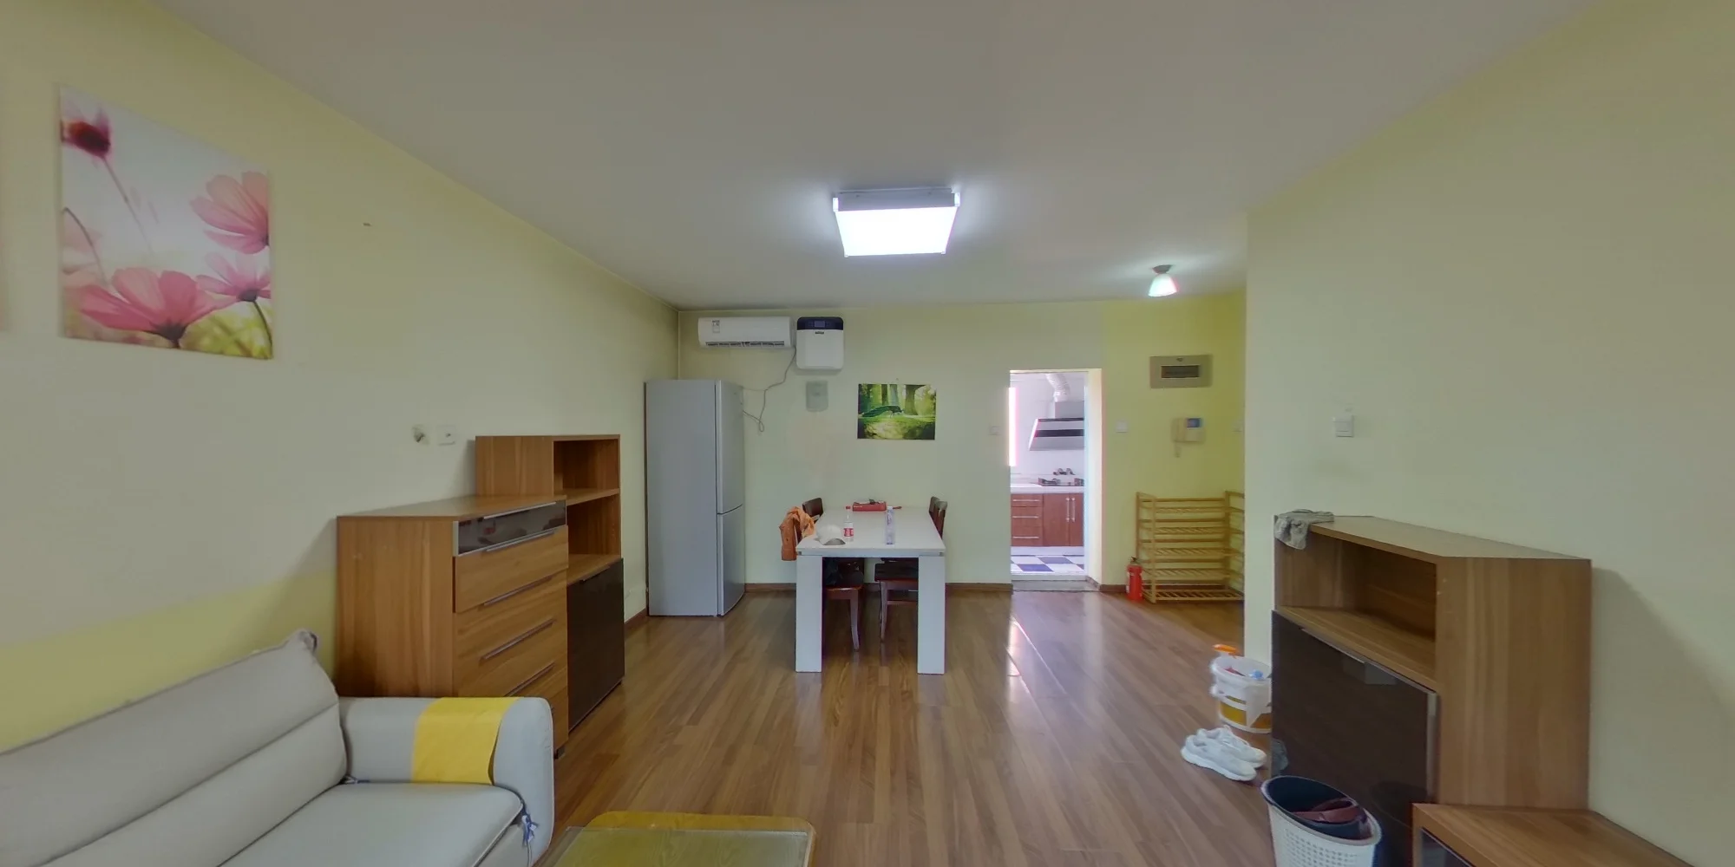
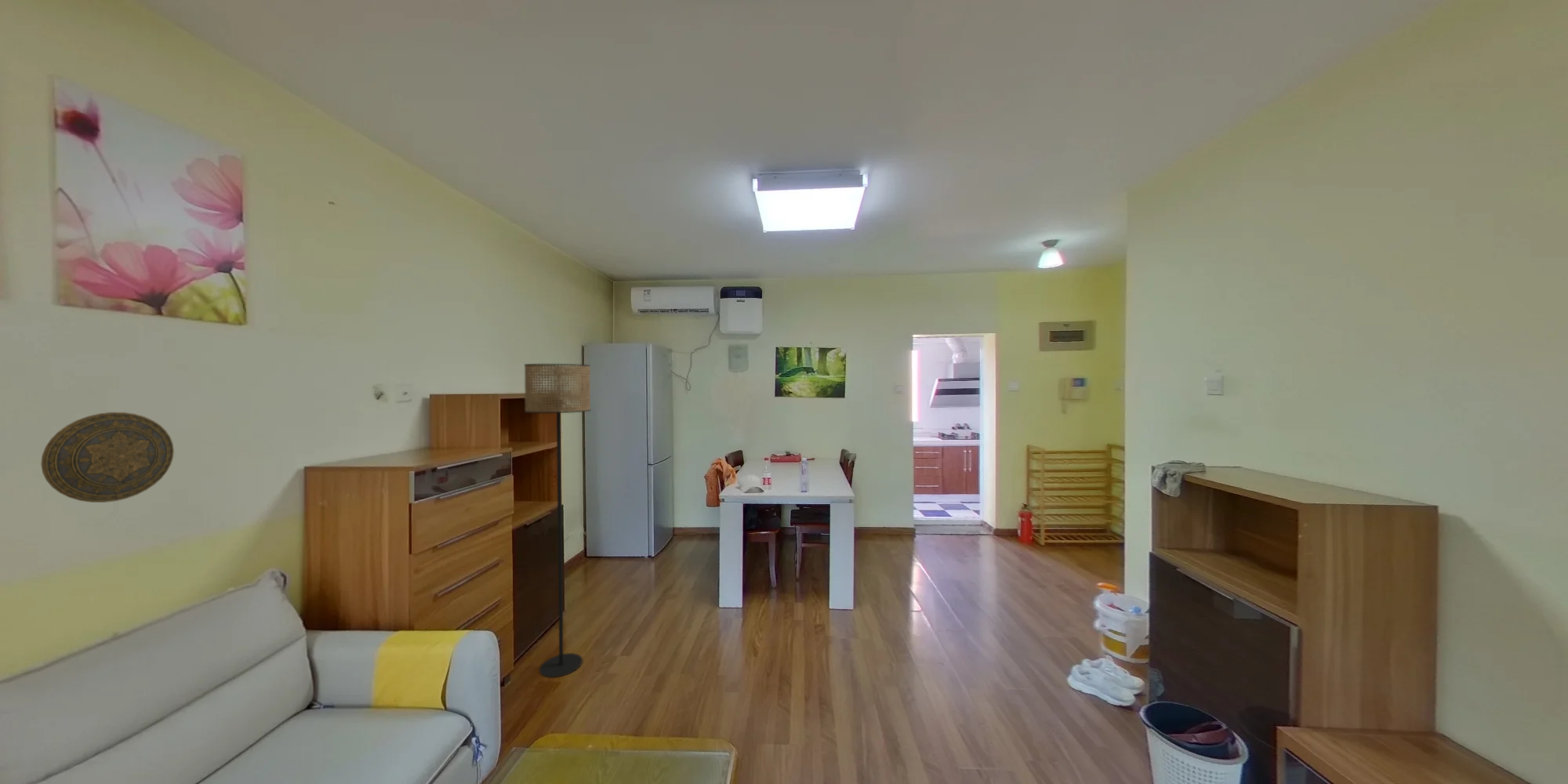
+ floor lamp [524,363,591,678]
+ decorative plate [40,412,175,503]
